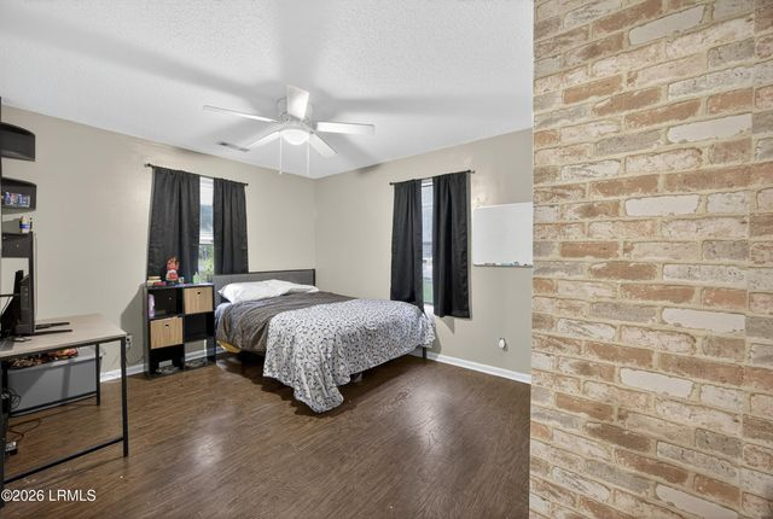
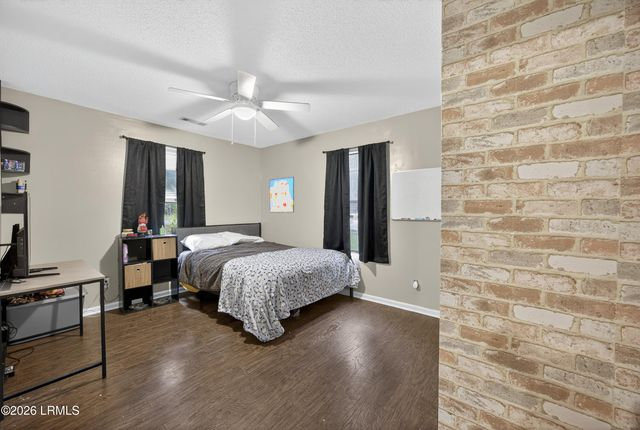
+ wall art [269,176,295,213]
